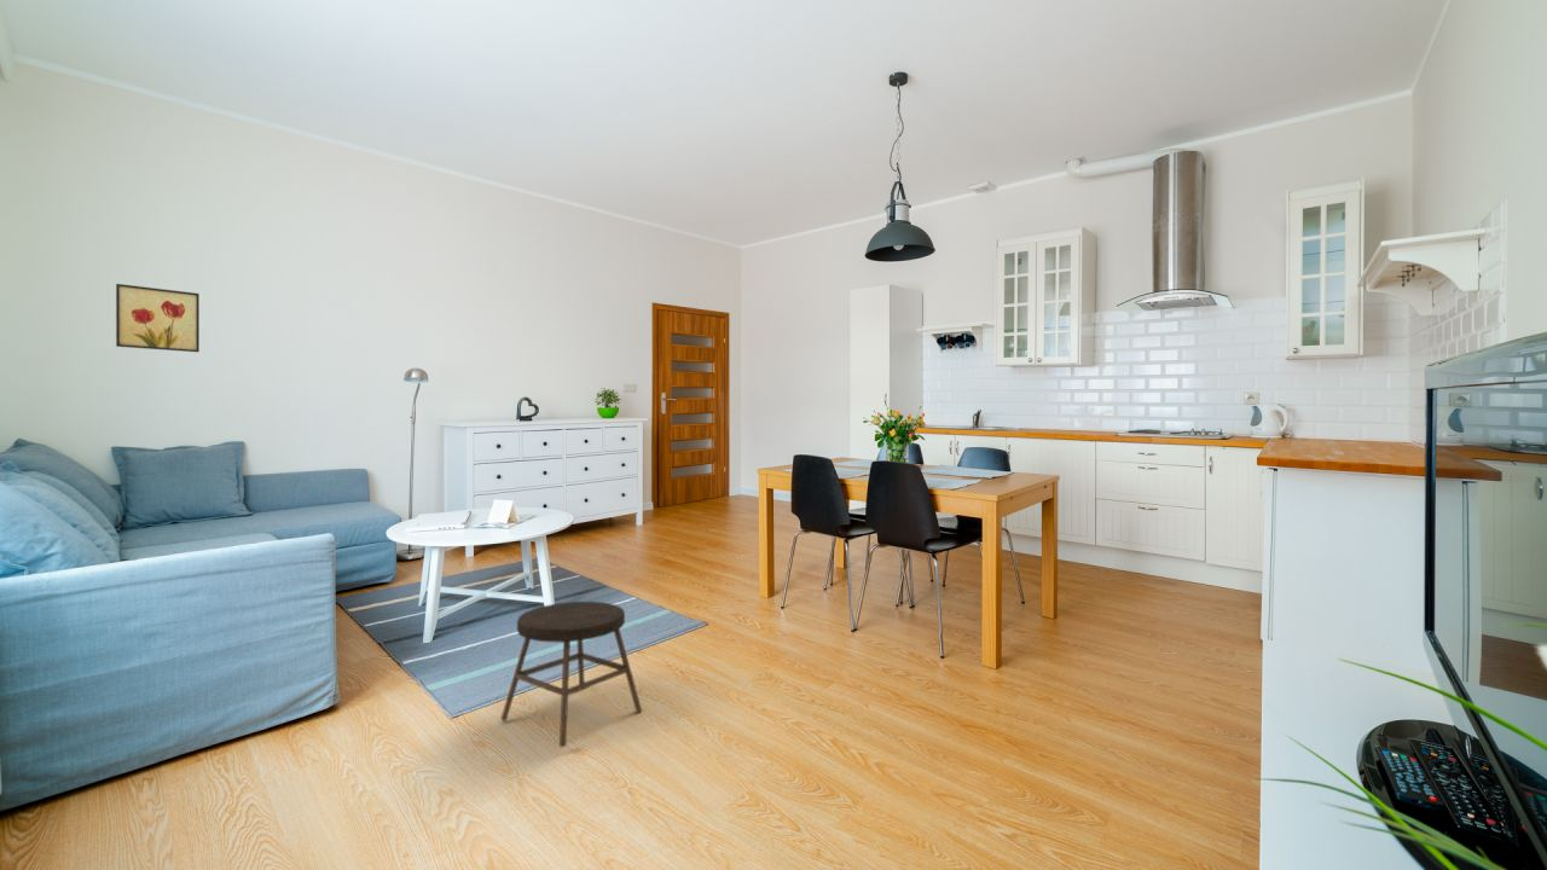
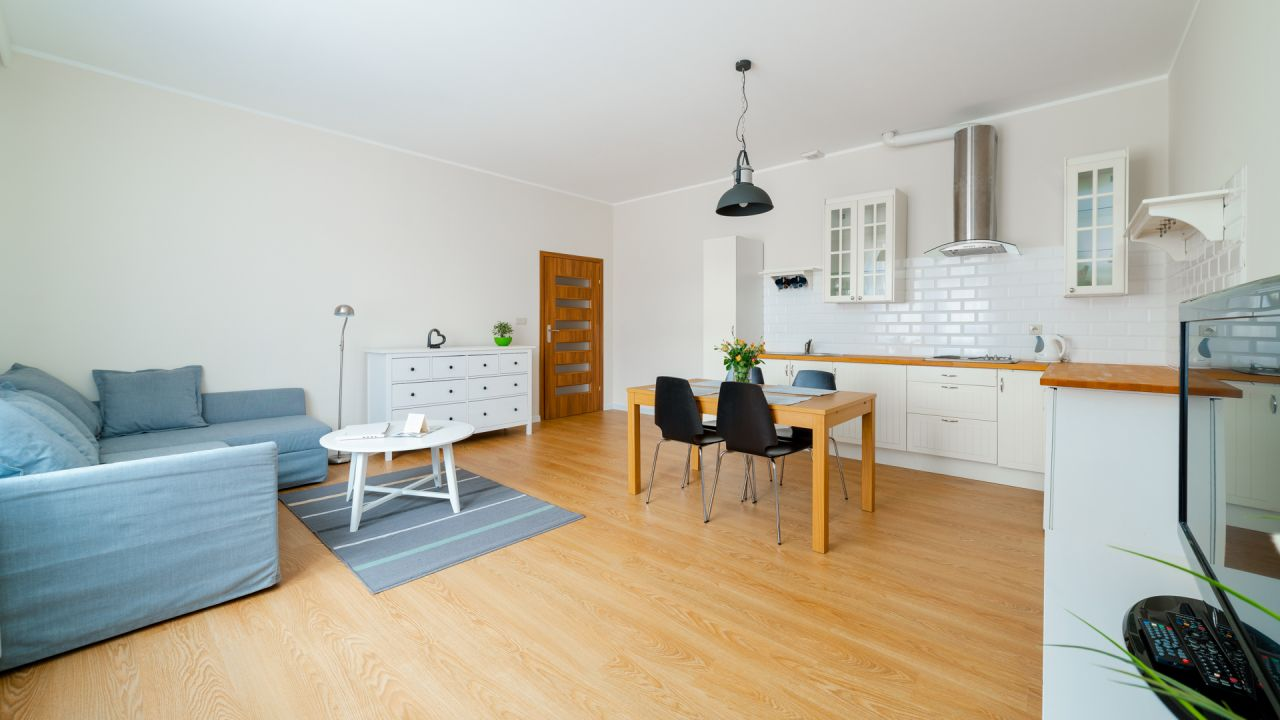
- stool [500,601,643,749]
- wall art [115,283,201,353]
